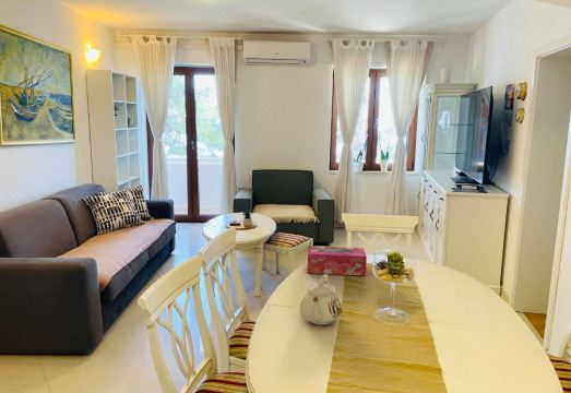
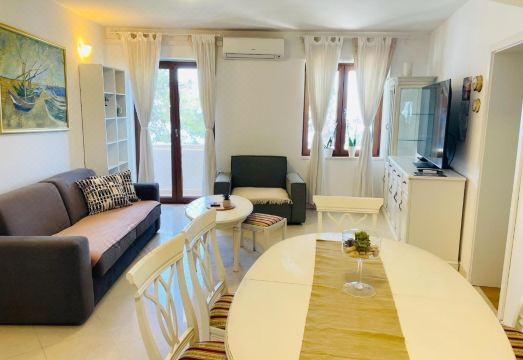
- tissue box [307,245,368,277]
- teapot [298,274,343,325]
